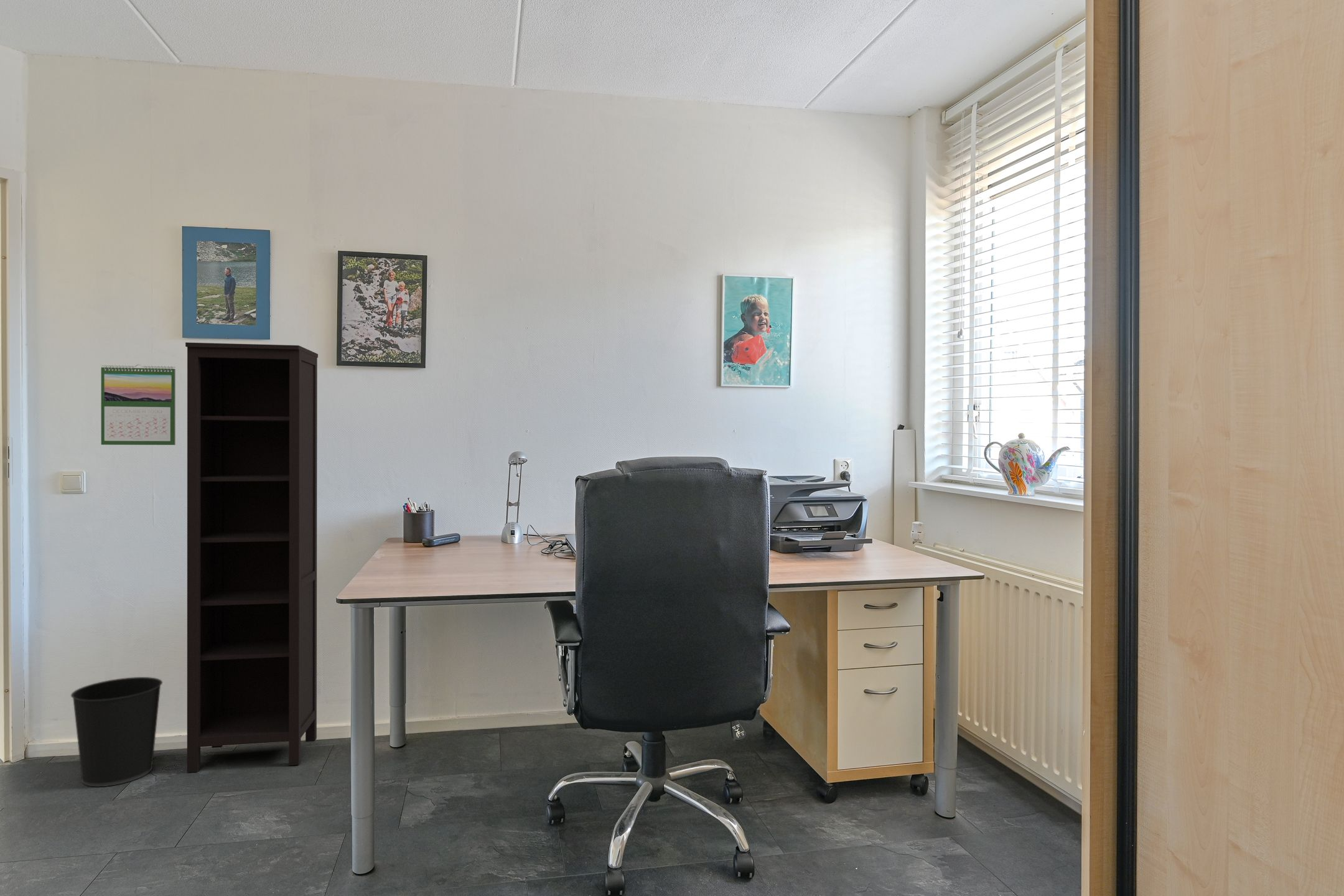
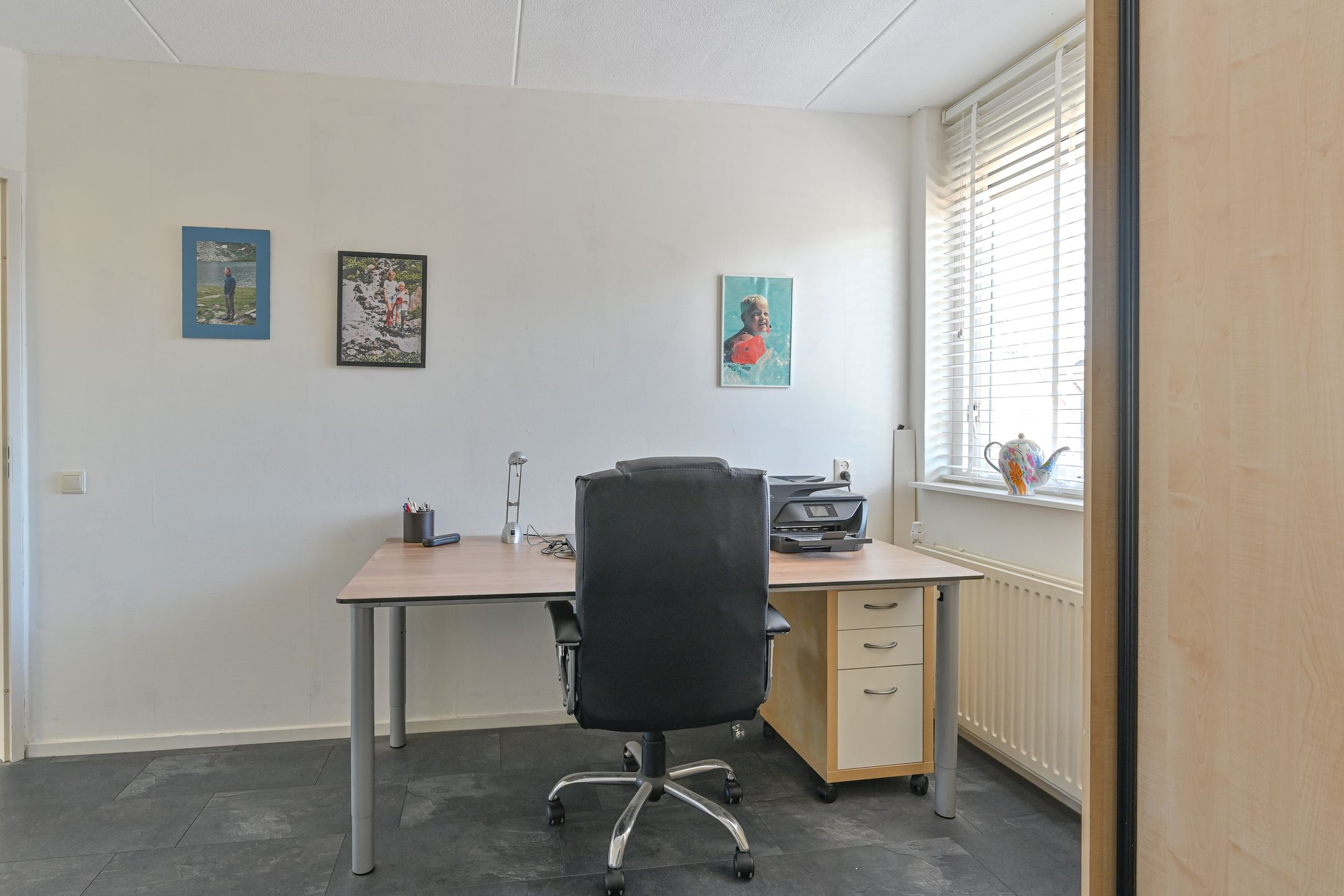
- calendar [101,364,176,446]
- wastebasket [70,676,163,787]
- bookcase [185,342,319,773]
